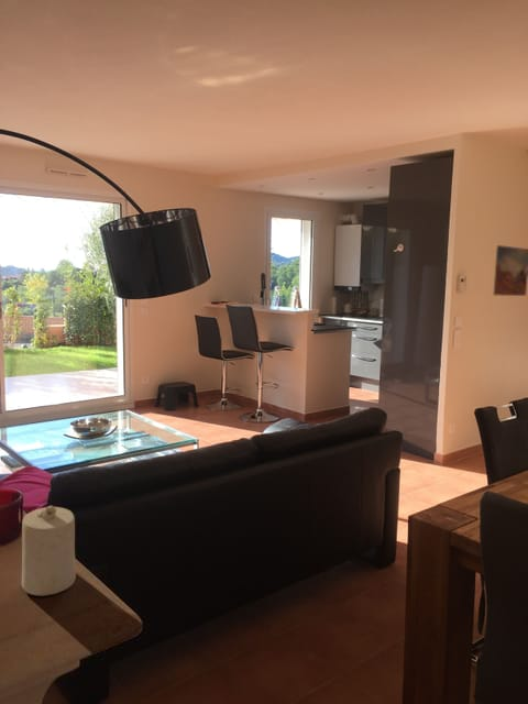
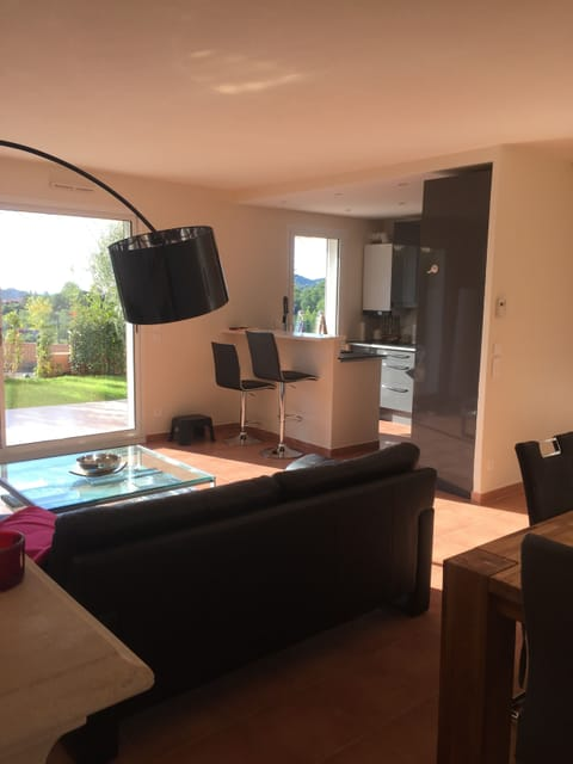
- wall art [493,244,528,297]
- candle [21,505,77,597]
